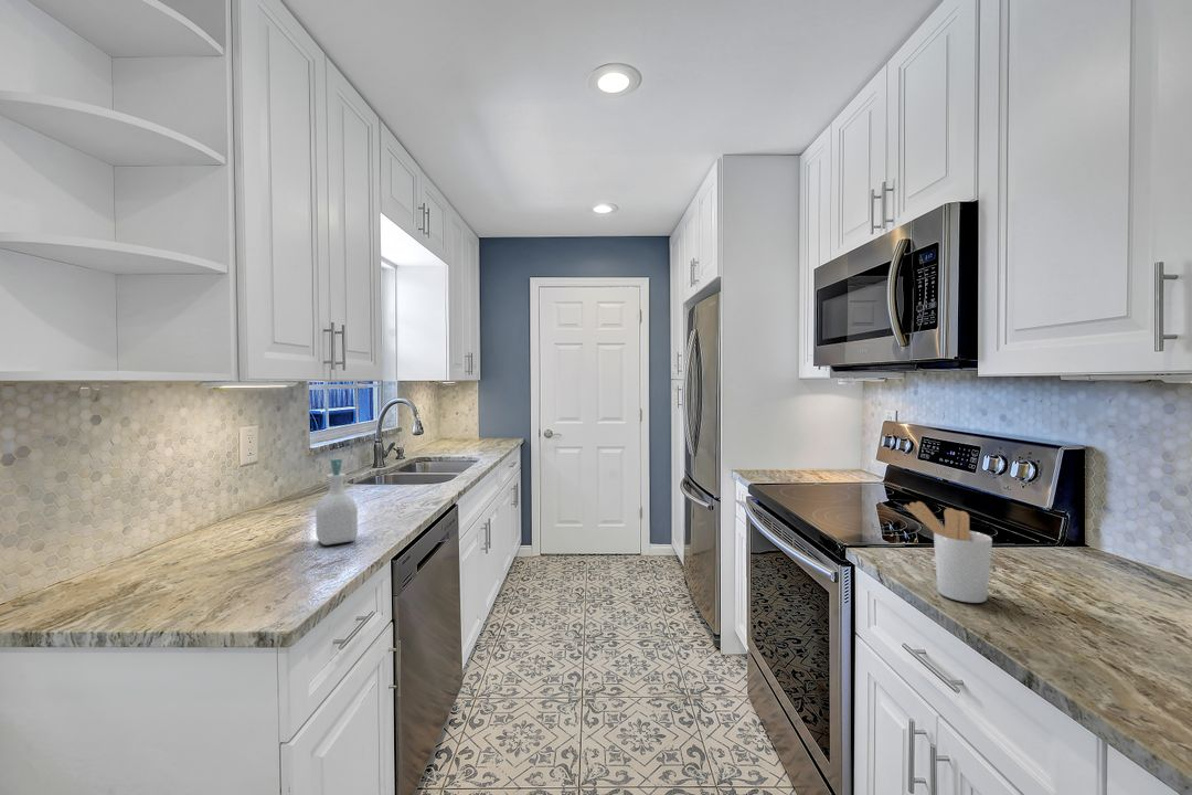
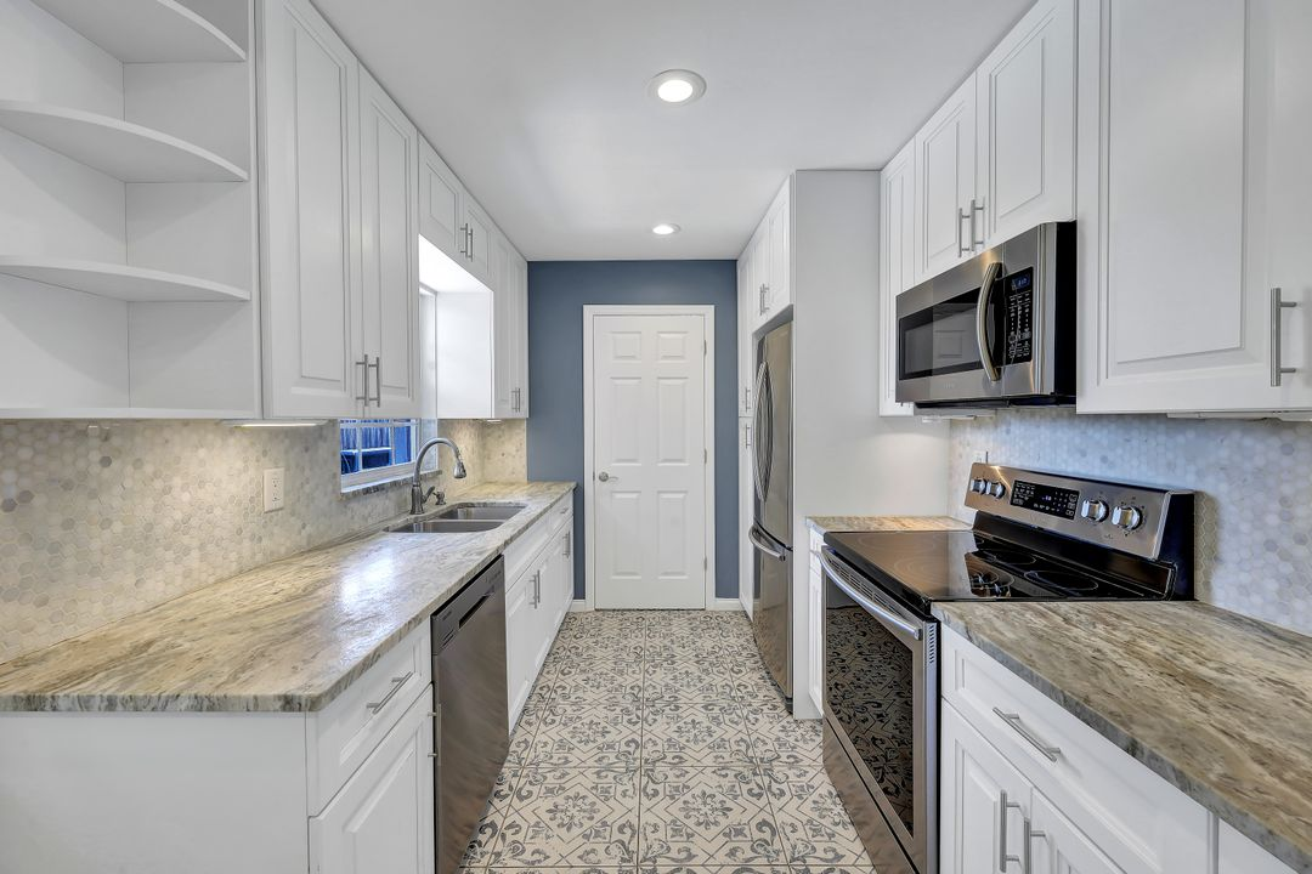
- soap bottle [315,457,359,547]
- utensil holder [904,500,993,604]
